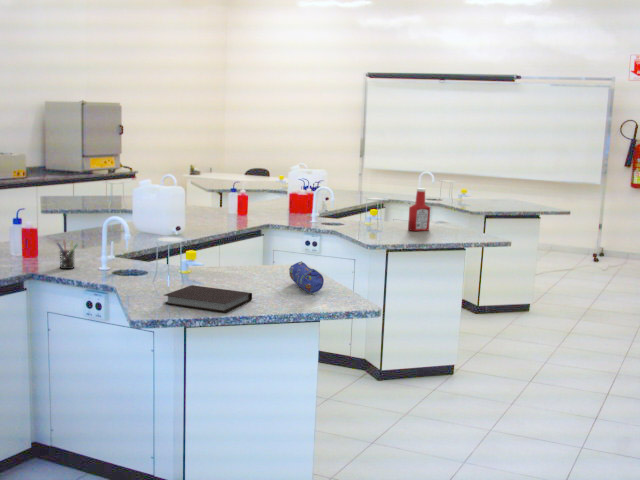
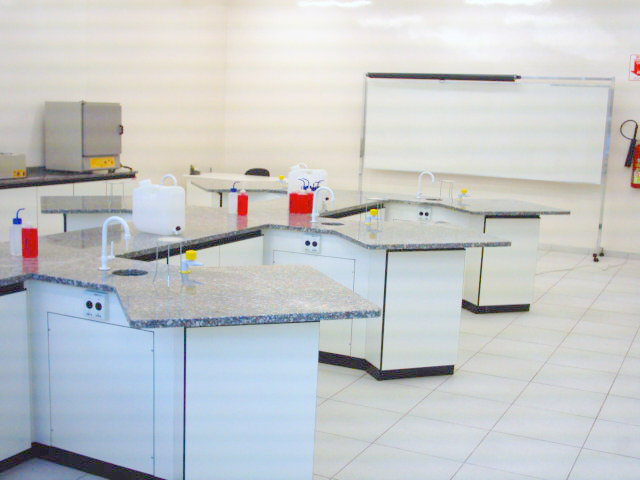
- soap bottle [407,187,432,232]
- notebook [163,284,253,313]
- pen holder [55,239,79,270]
- pencil case [288,260,325,294]
